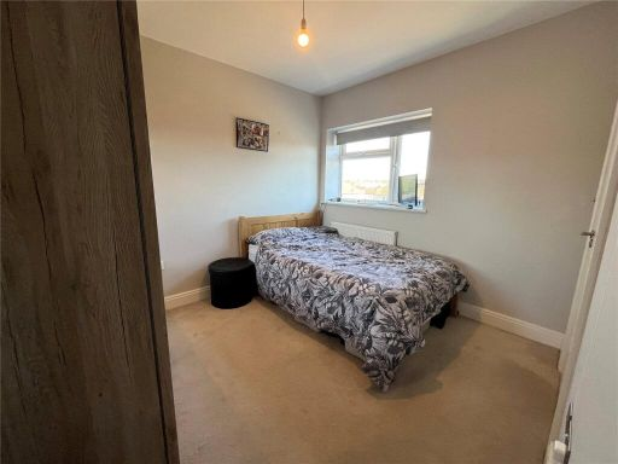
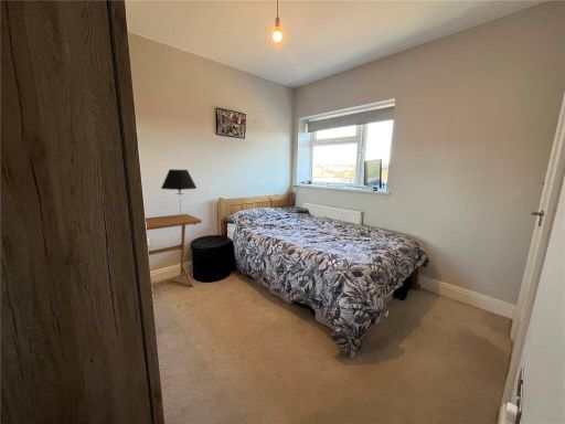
+ side table [145,213,203,288]
+ table lamp [160,168,198,211]
